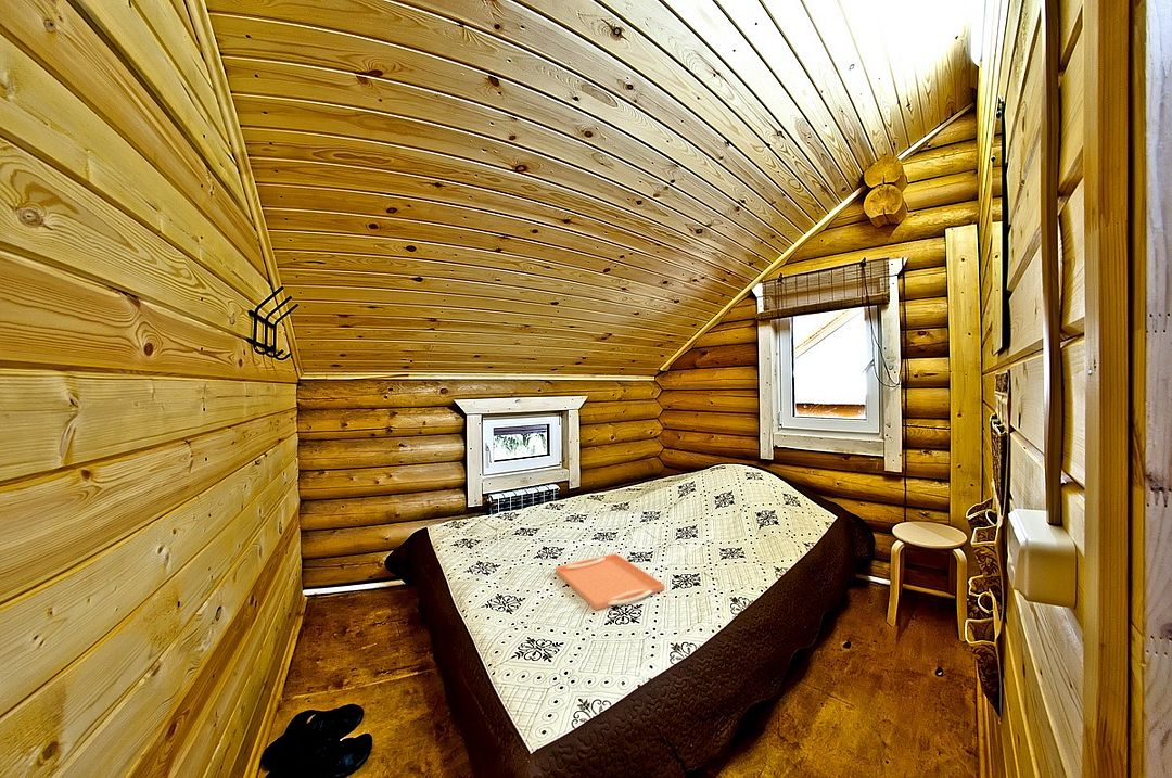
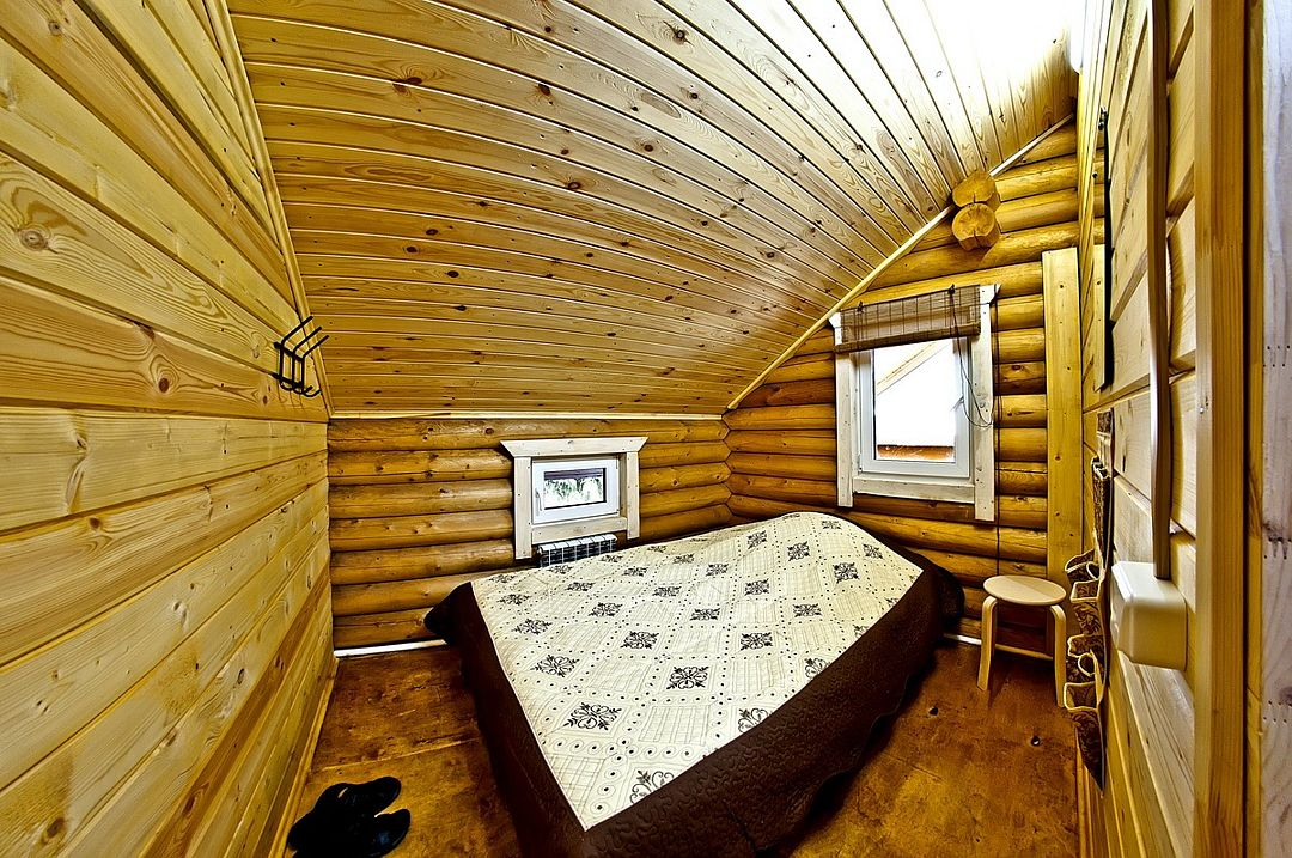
- serving tray [555,552,665,611]
